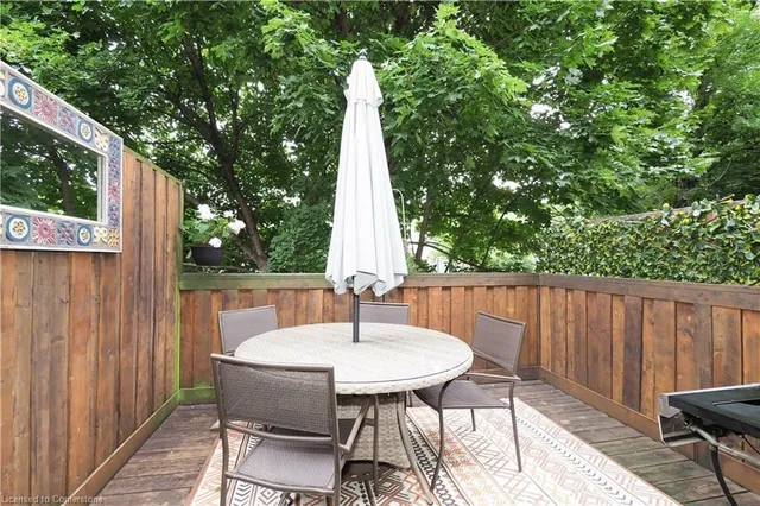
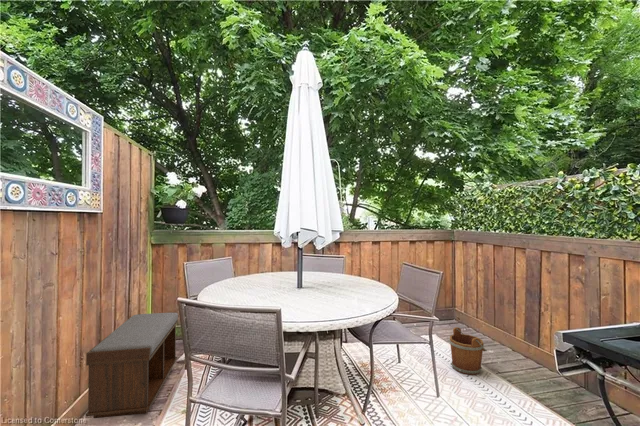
+ bench [85,312,179,419]
+ bucket [447,326,488,376]
